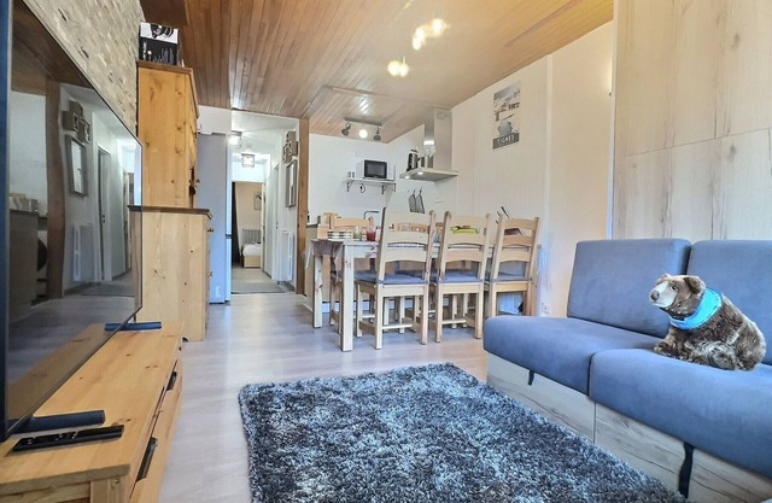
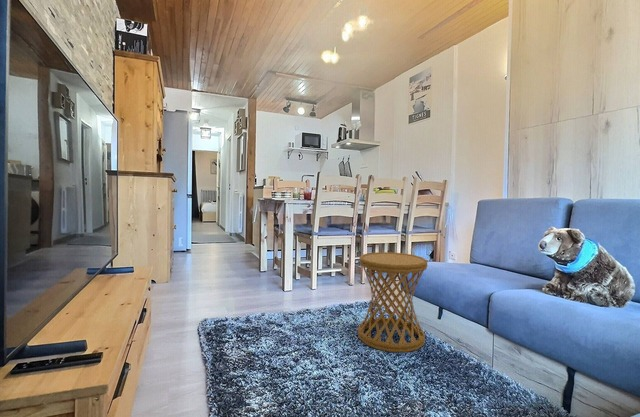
+ side table [357,251,429,353]
